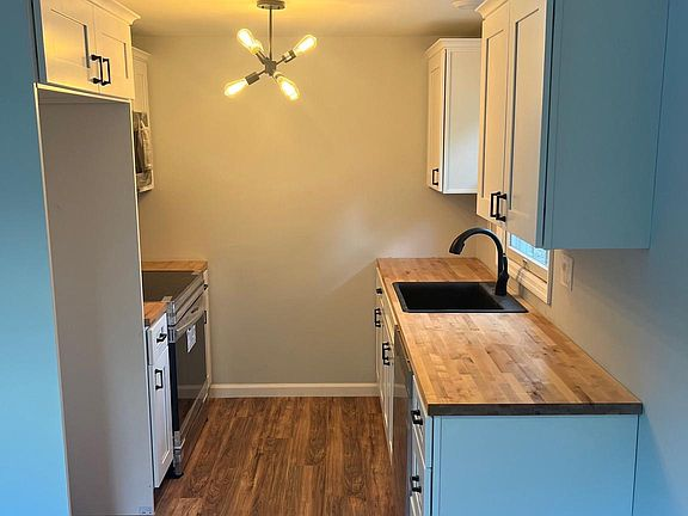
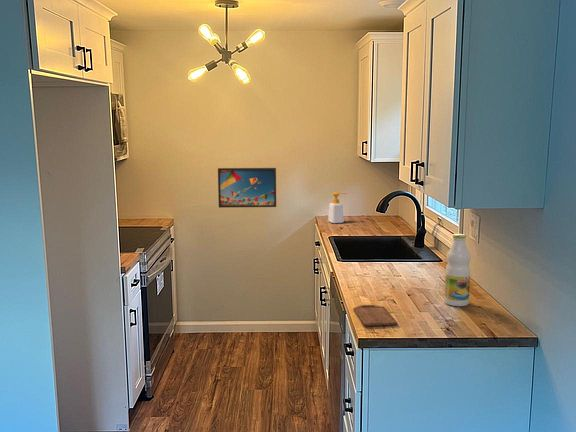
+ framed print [217,167,277,209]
+ cutting board [352,304,398,327]
+ bottle [444,233,471,307]
+ soap bottle [327,191,347,224]
